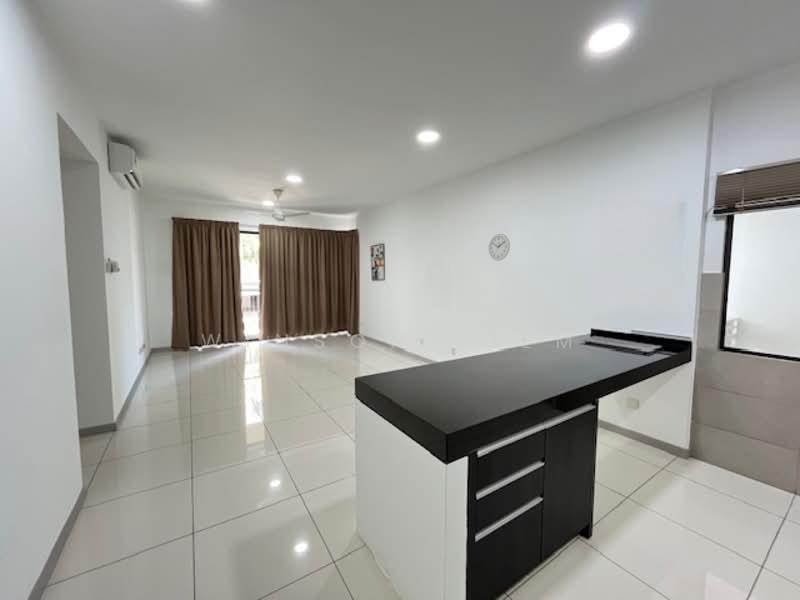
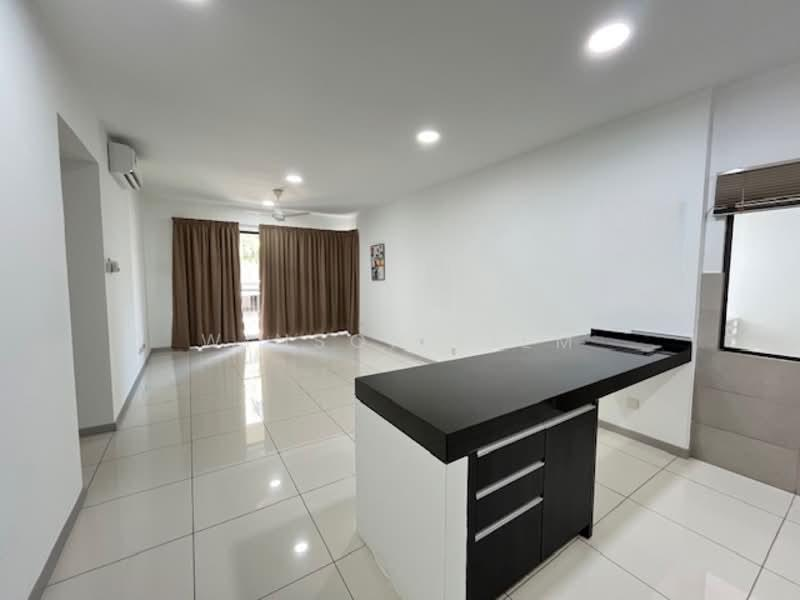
- wall clock [487,233,511,262]
